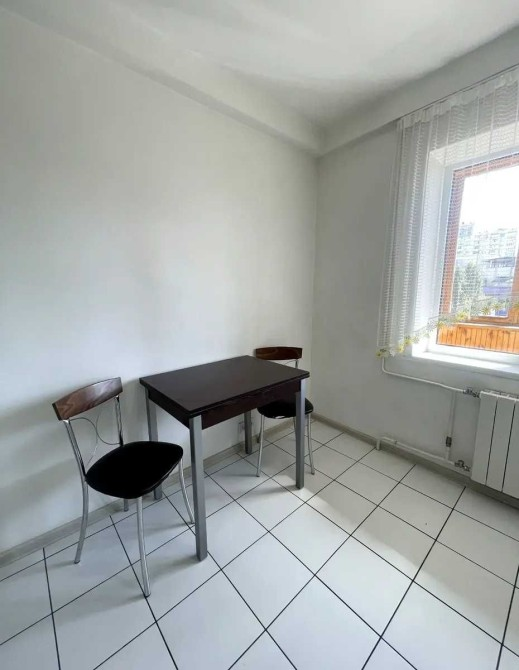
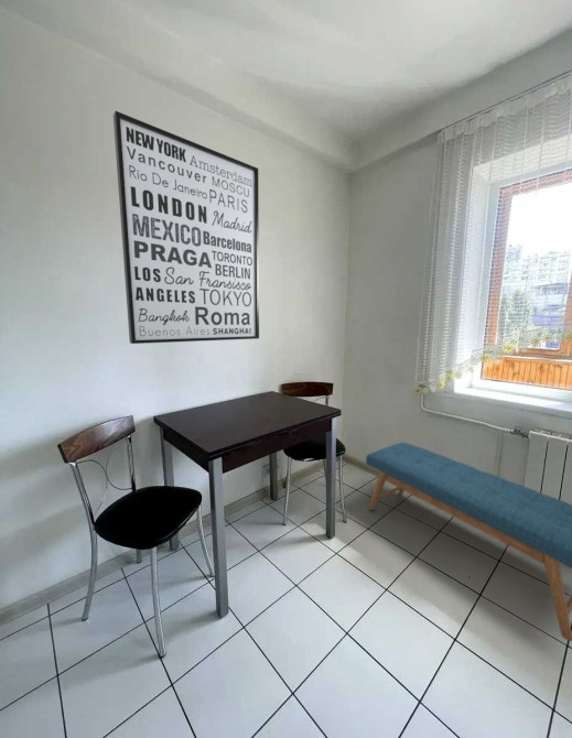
+ bench [365,442,572,642]
+ wall art [112,110,260,345]
